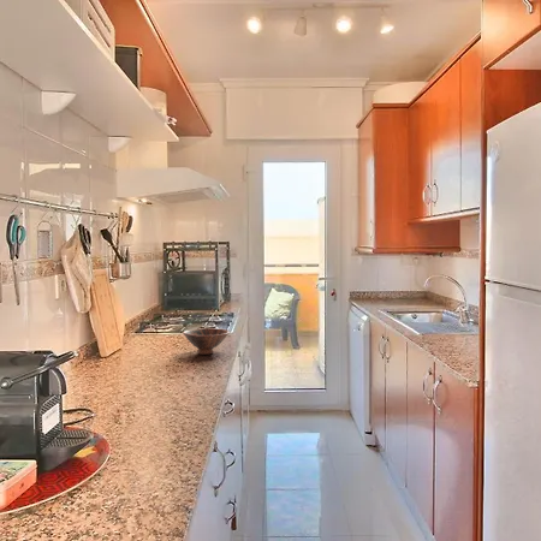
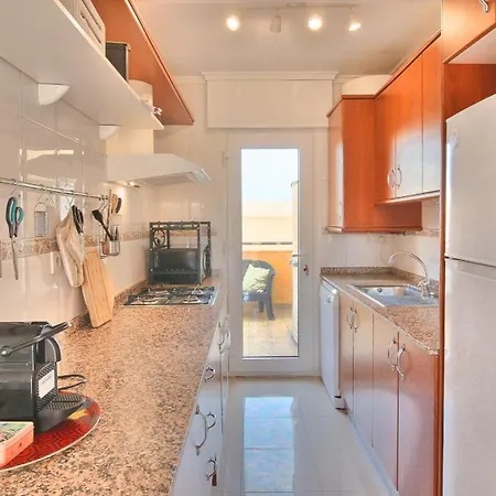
- bowl [182,327,230,356]
